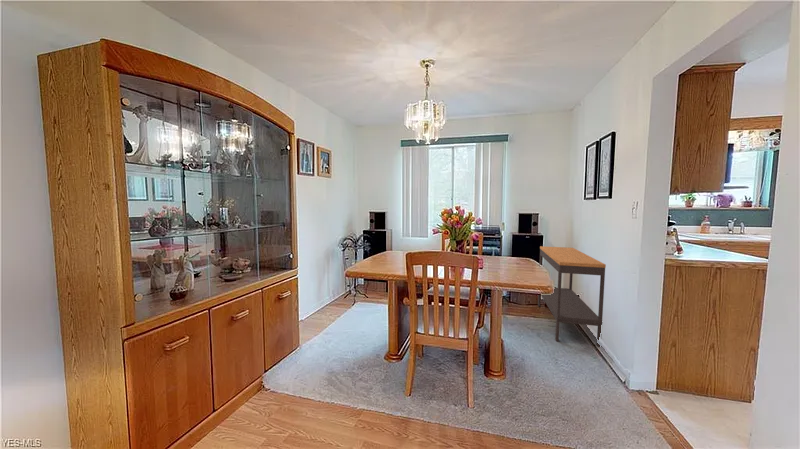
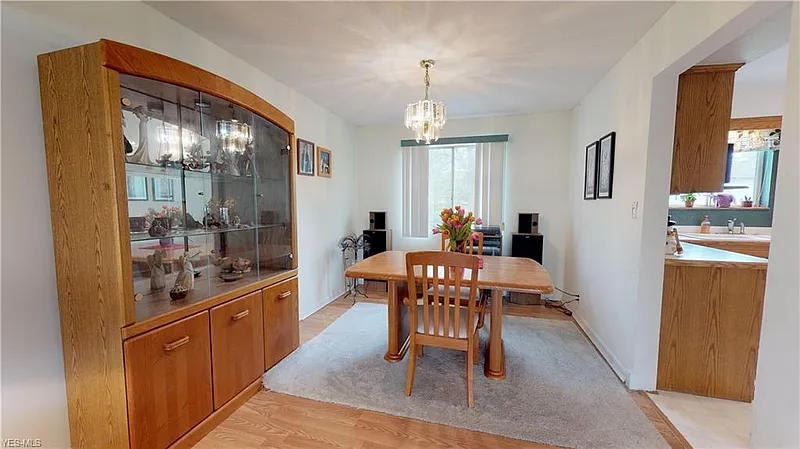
- console table [537,245,607,348]
